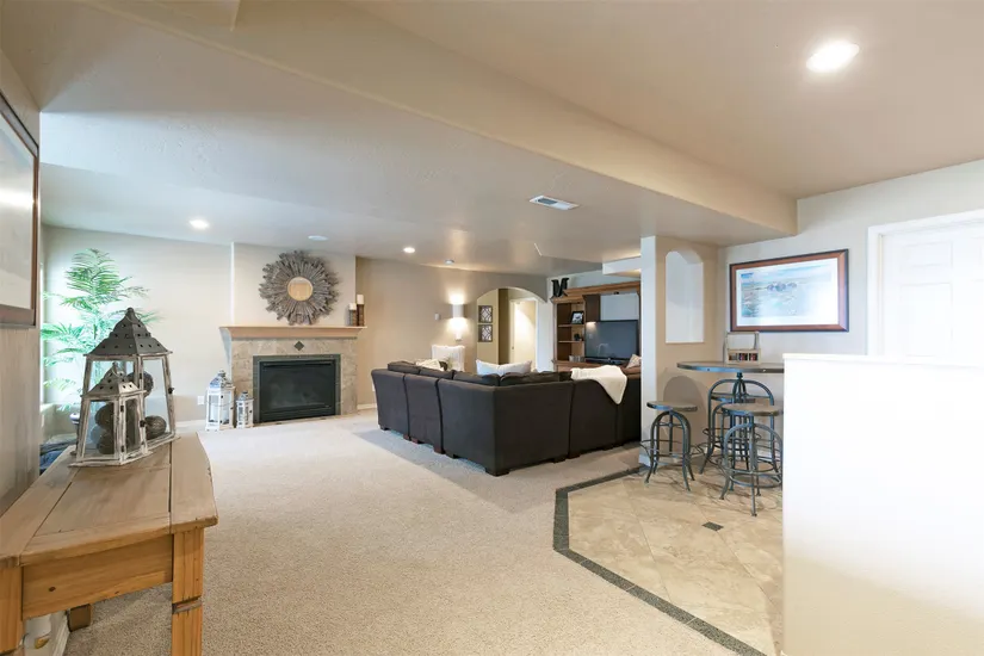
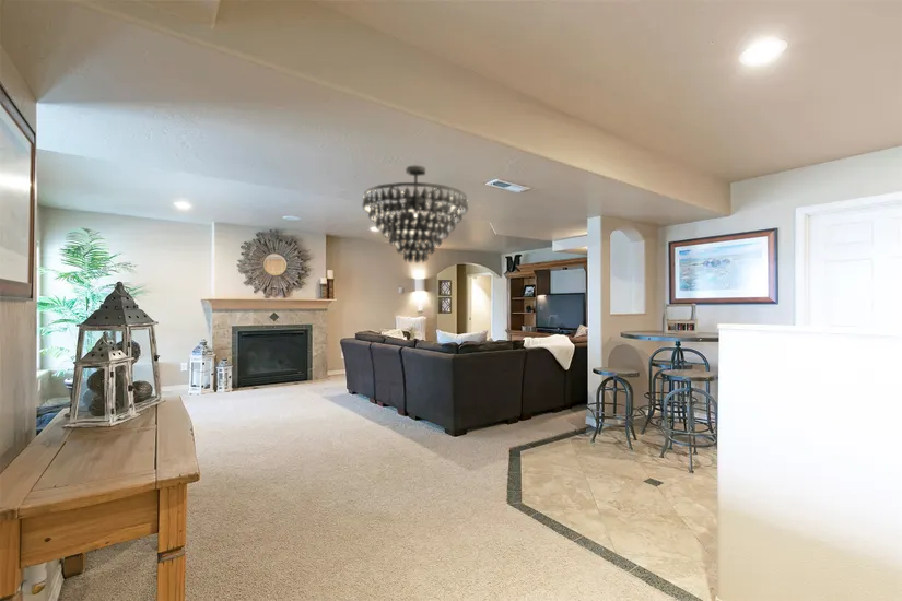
+ chandelier [361,164,469,264]
